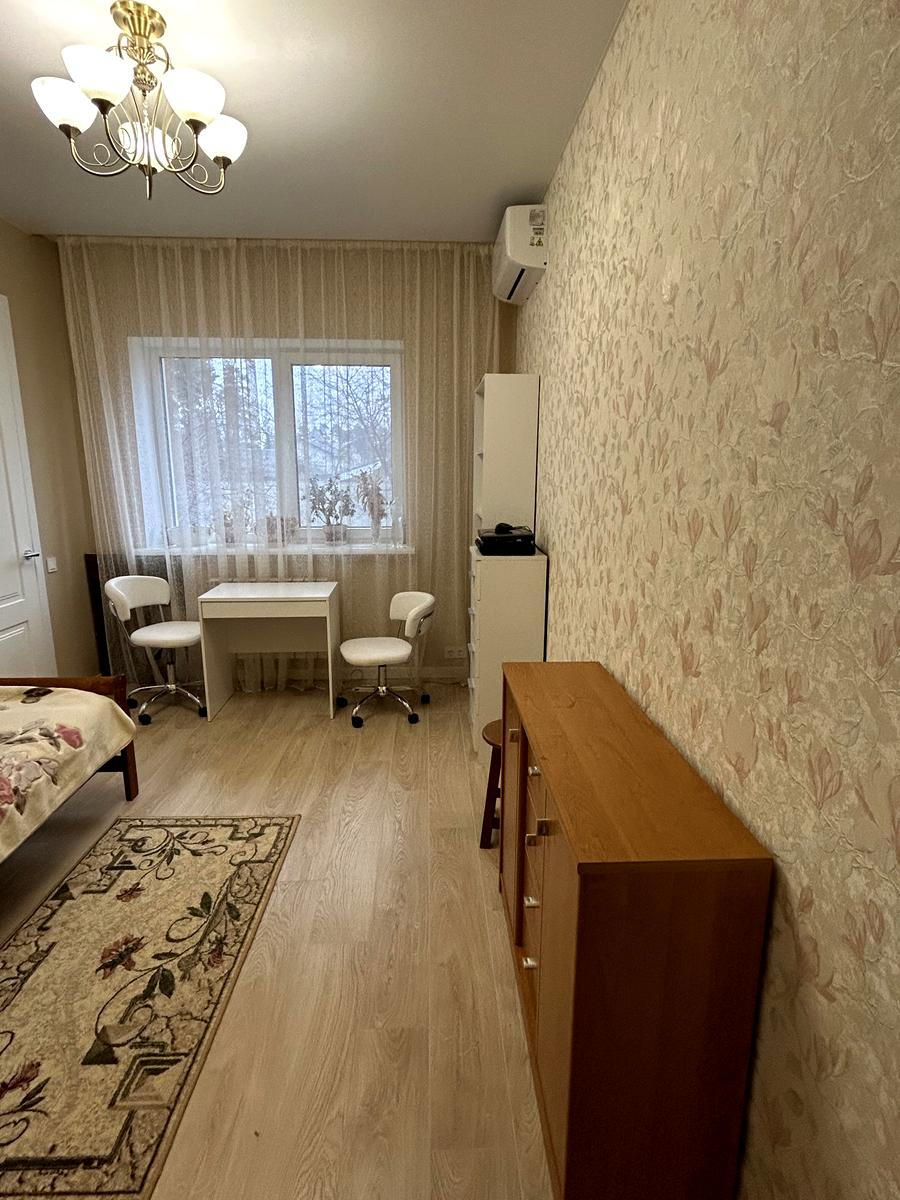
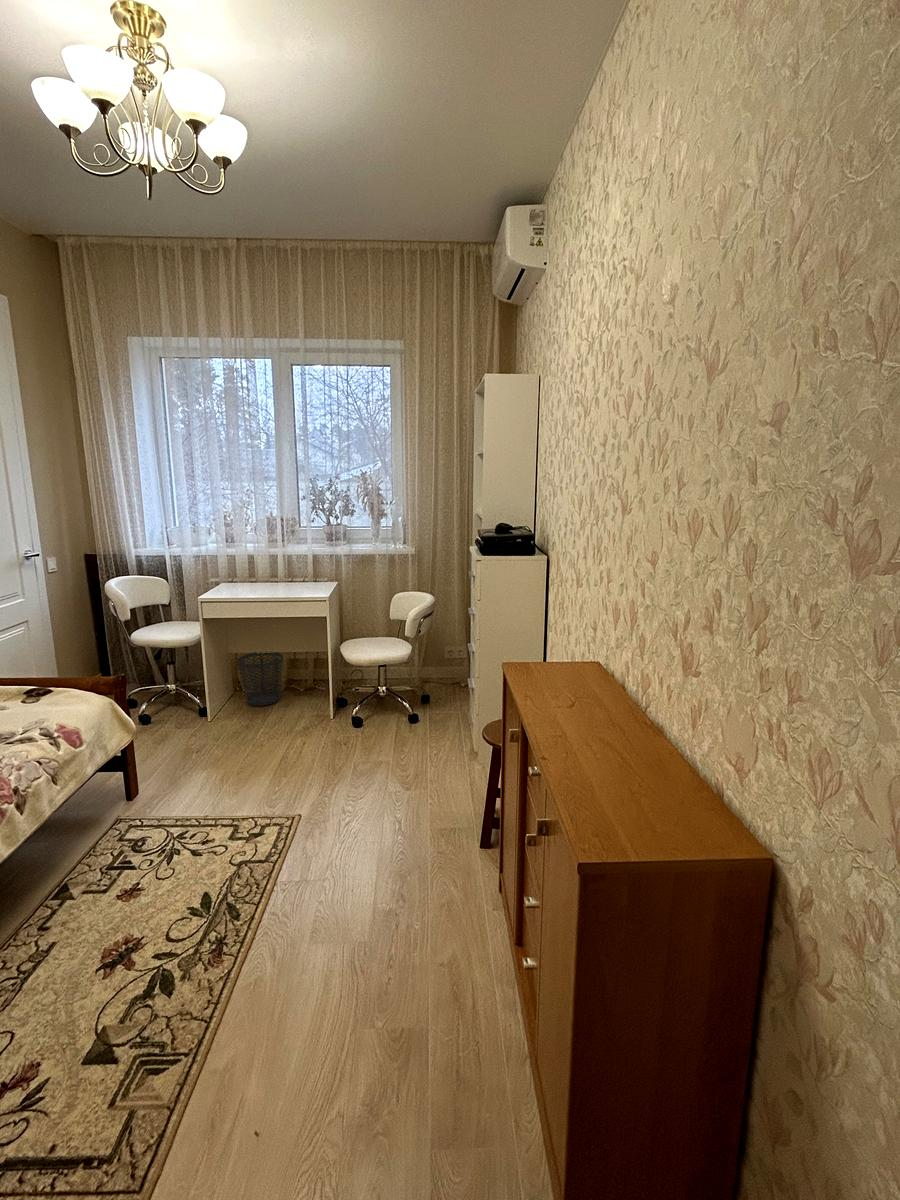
+ wastebasket [236,651,284,707]
